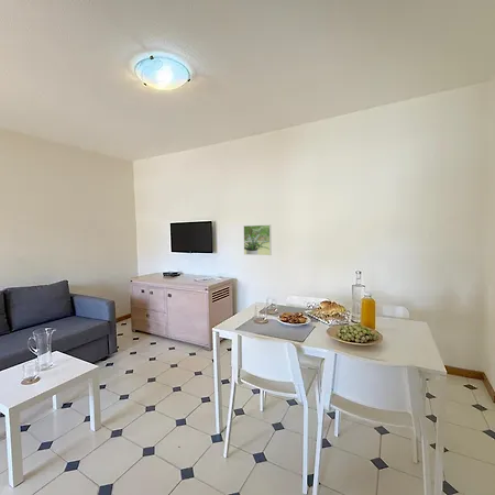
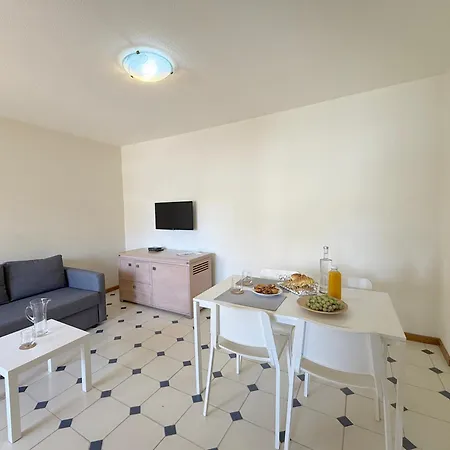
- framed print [243,224,273,256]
